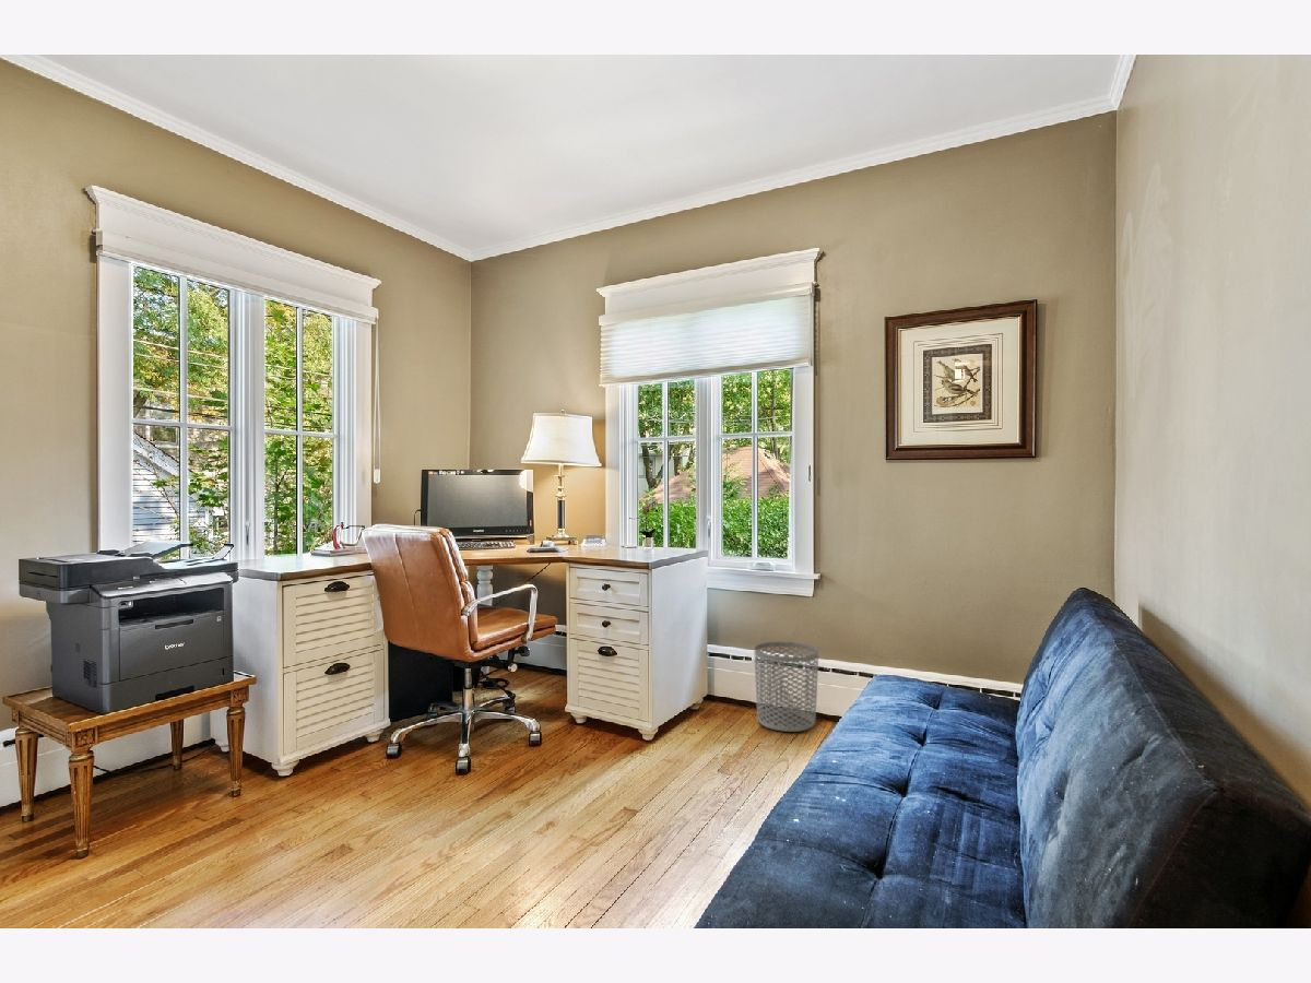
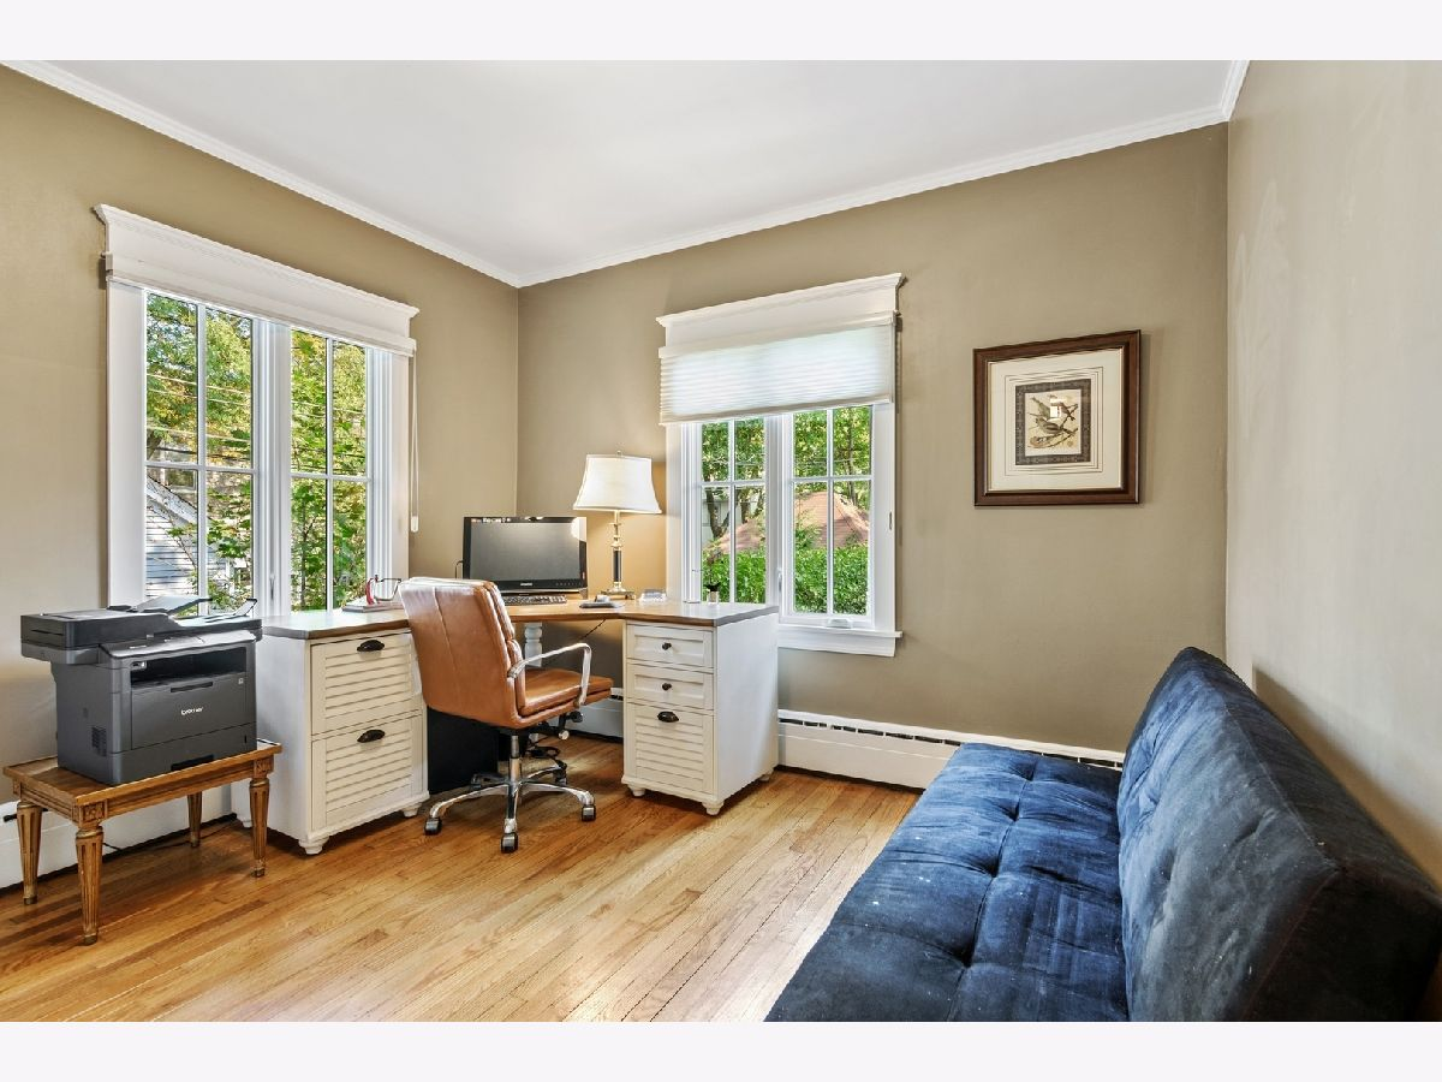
- waste bin [754,641,819,733]
